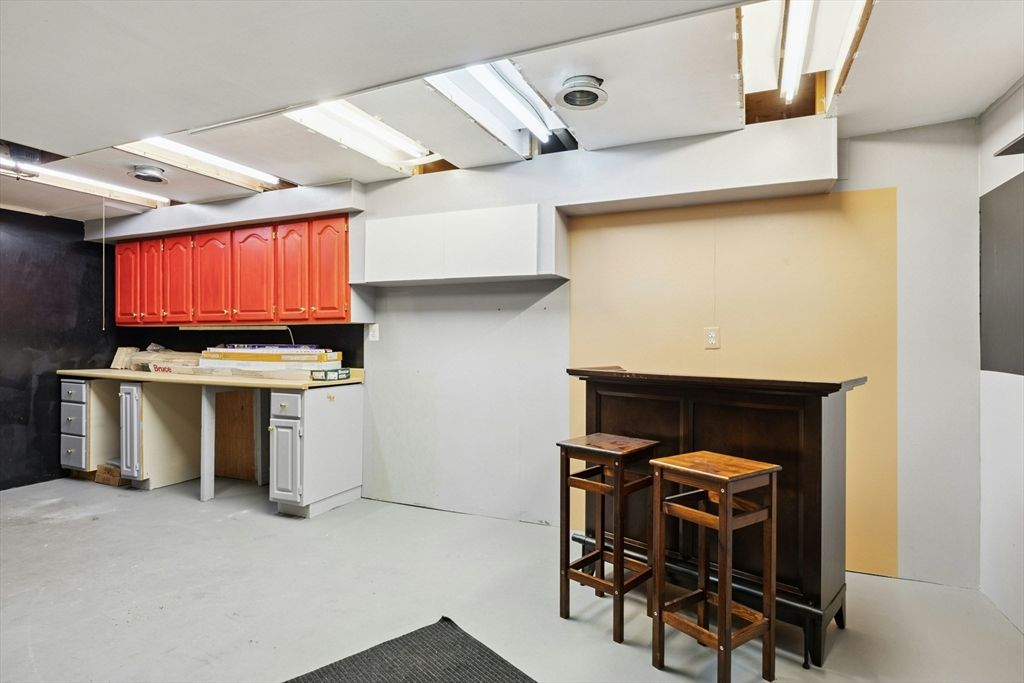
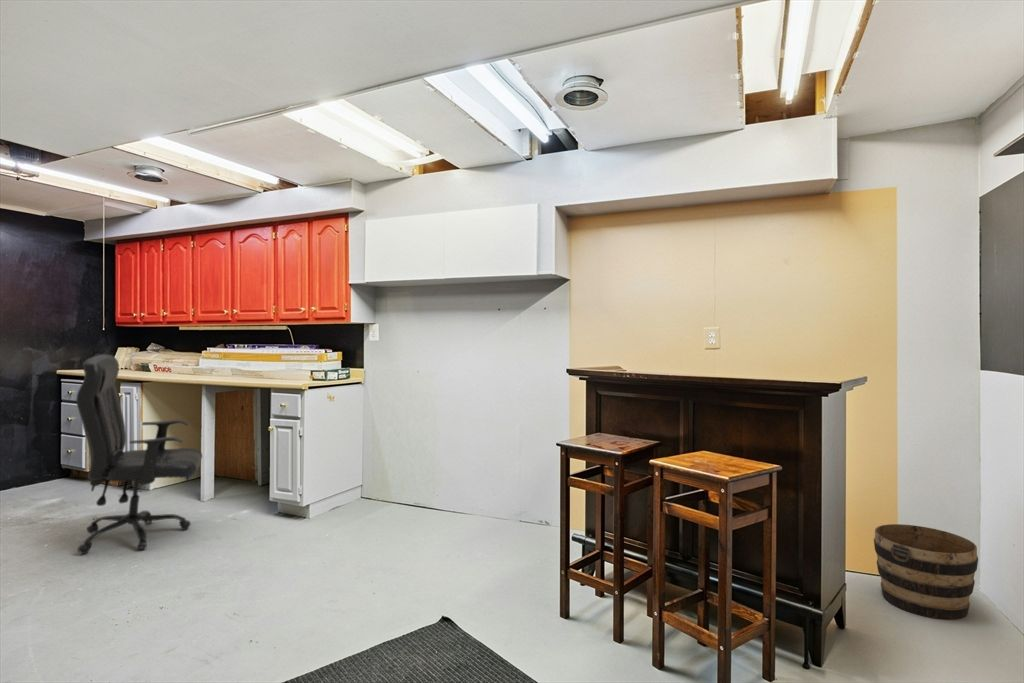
+ bucket [873,523,979,621]
+ office chair [75,353,203,555]
